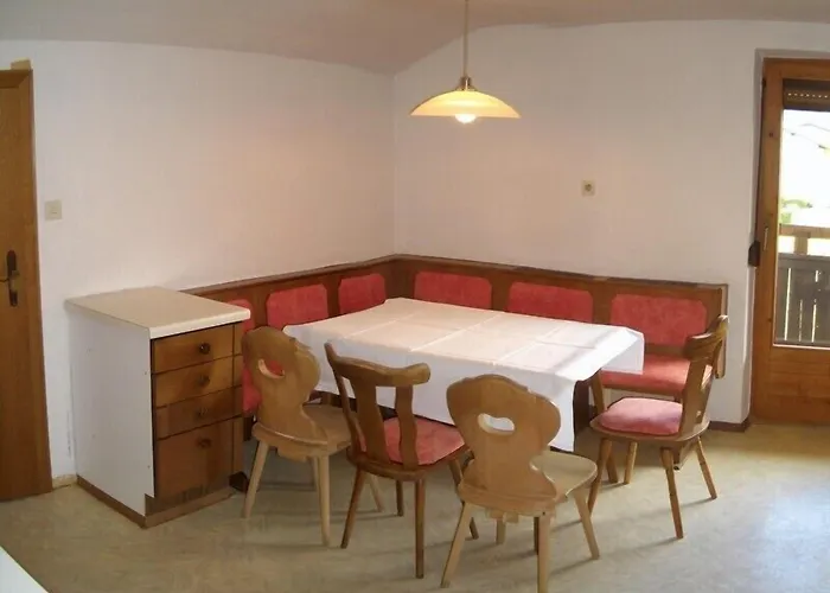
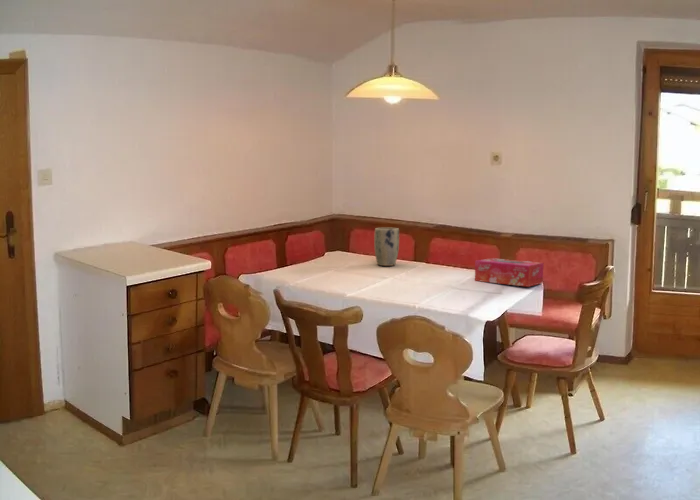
+ plant pot [373,227,400,267]
+ tissue box [474,257,544,288]
